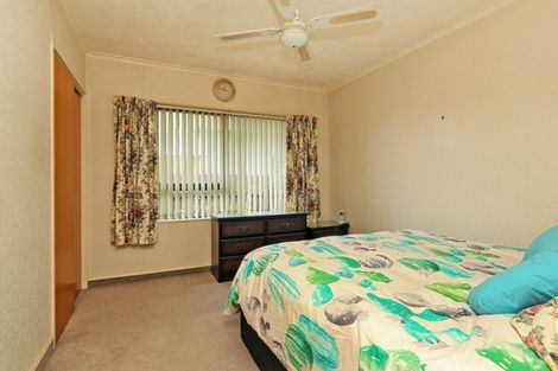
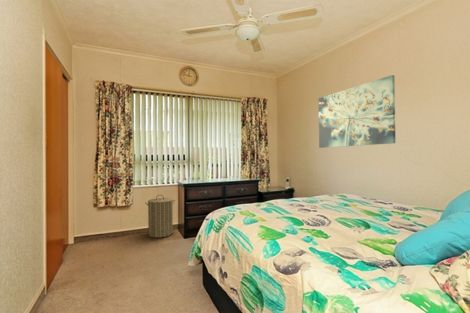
+ laundry hamper [144,194,176,239]
+ wall art [318,74,396,149]
